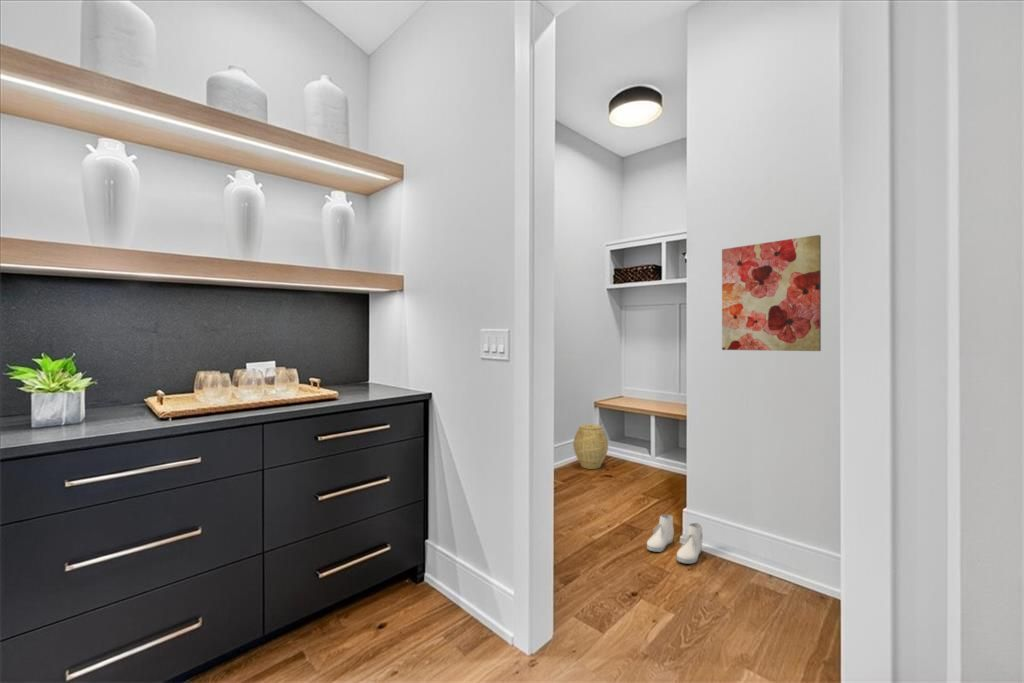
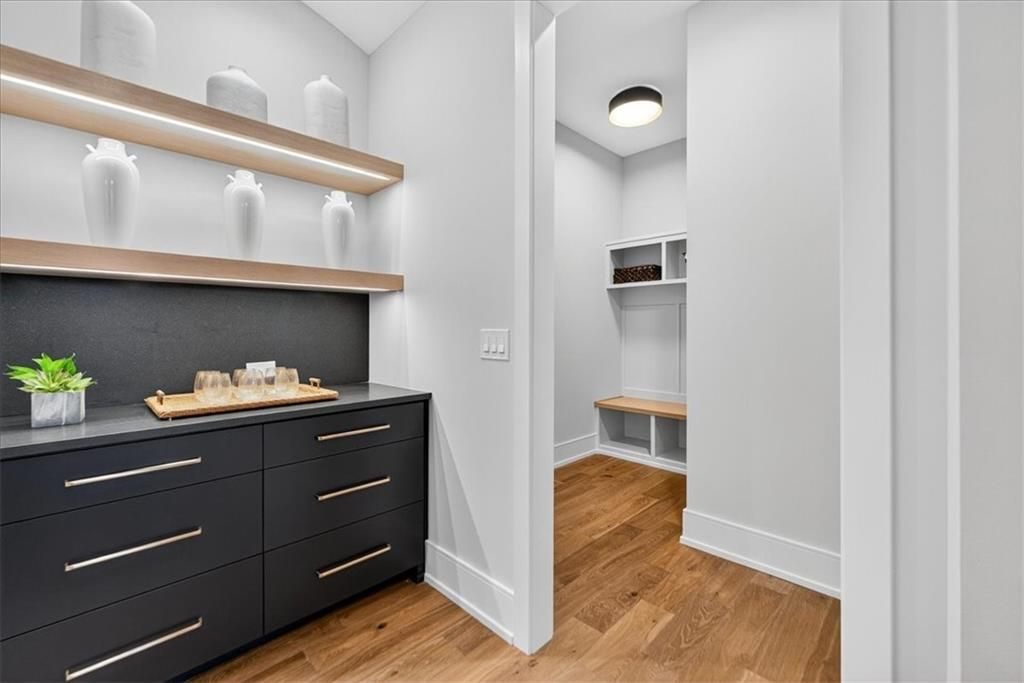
- wall art [721,234,822,352]
- woven basket [572,423,609,470]
- boots [646,513,703,565]
